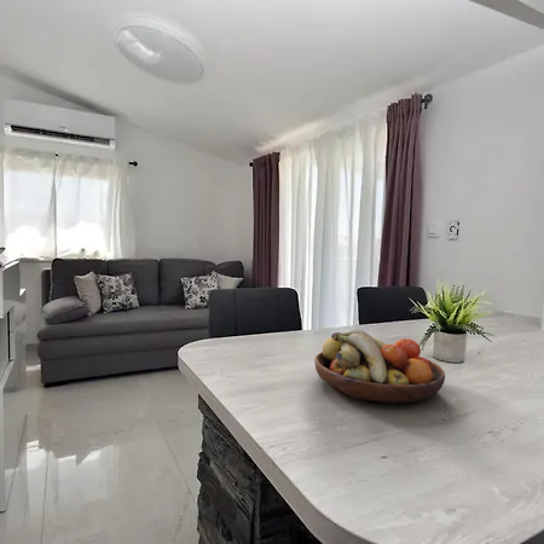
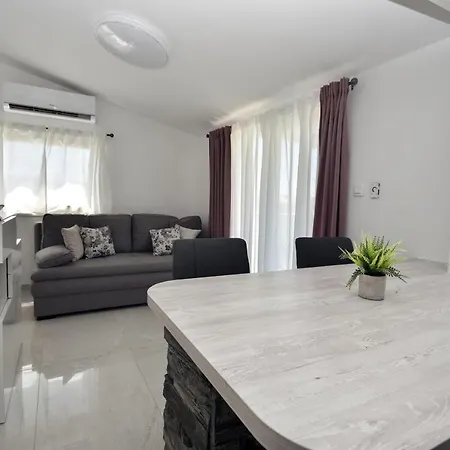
- fruit bowl [314,329,446,405]
